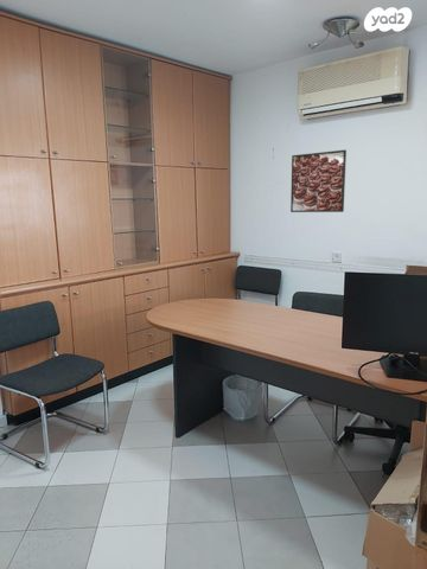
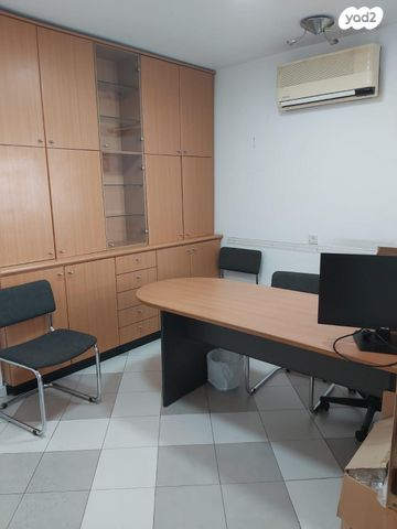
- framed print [289,148,348,213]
